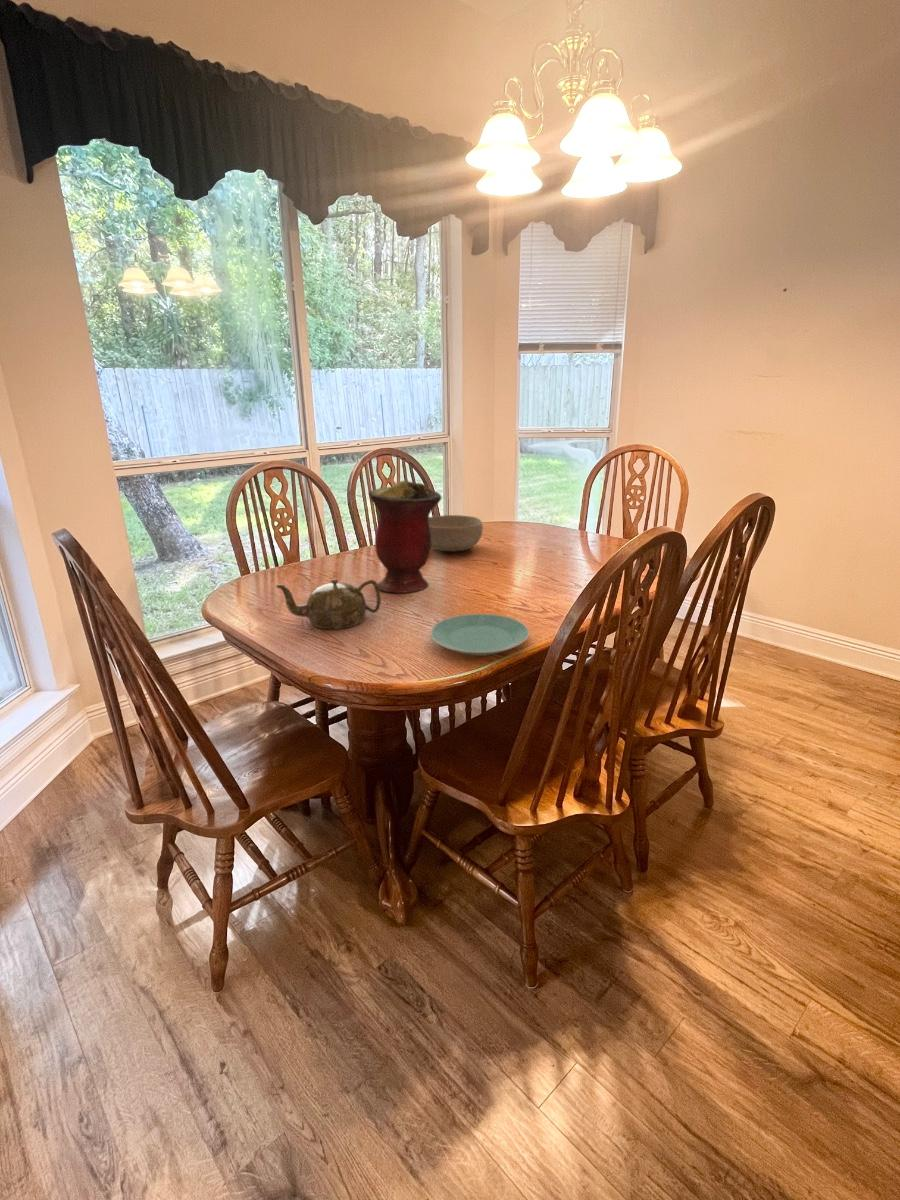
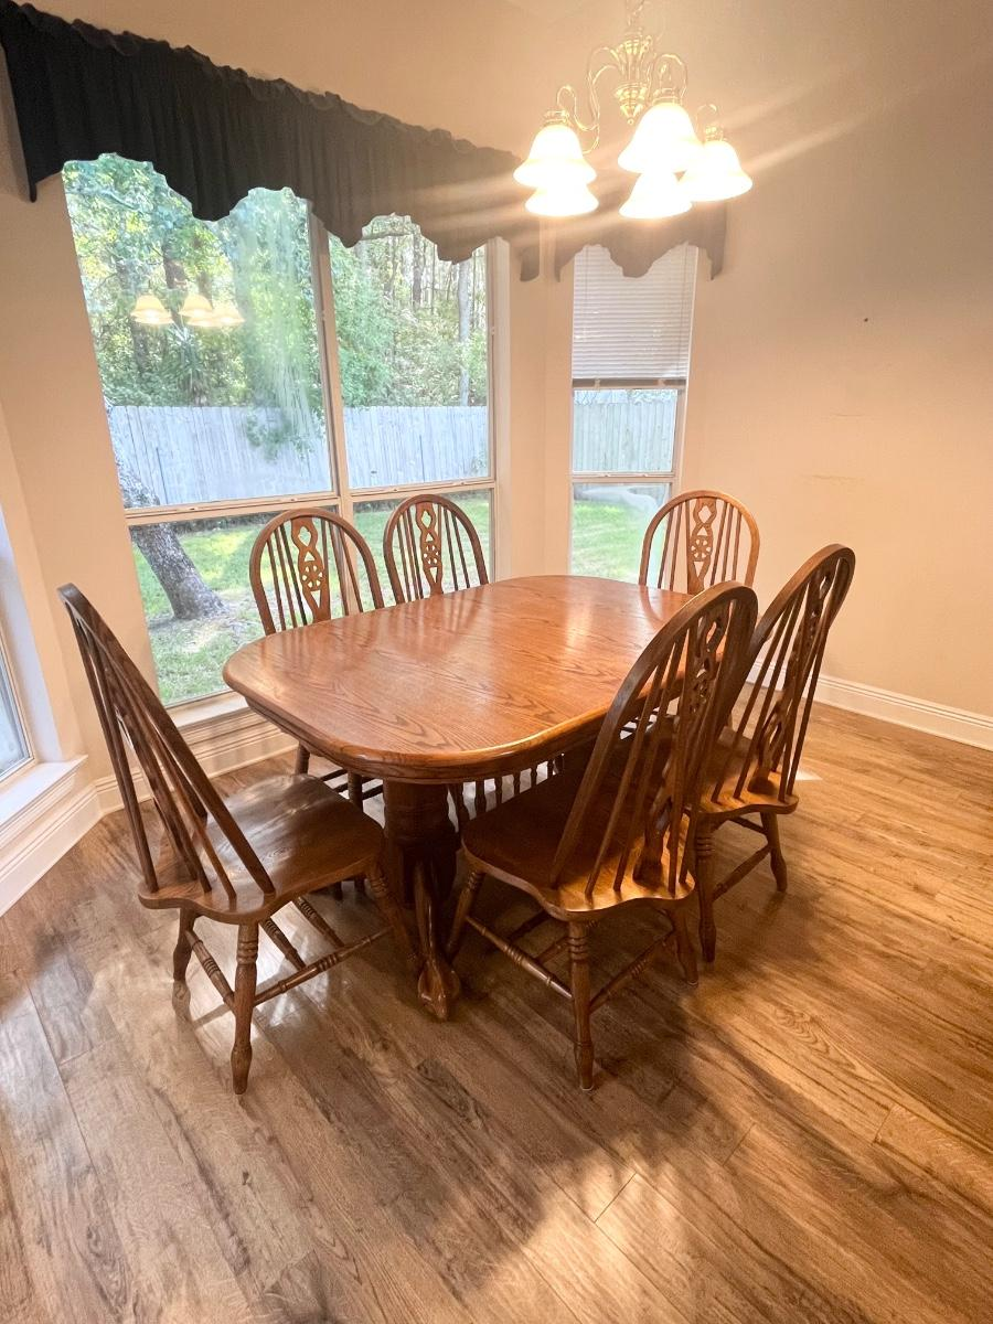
- vase [368,480,442,594]
- plate [429,613,530,657]
- bowl [429,514,484,552]
- teapot [275,578,382,630]
